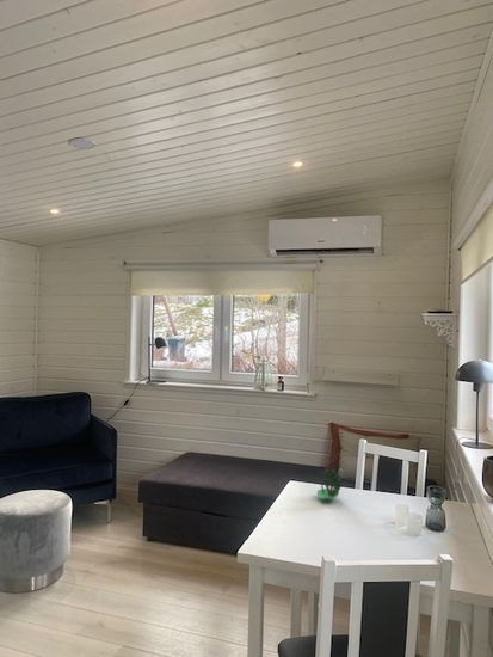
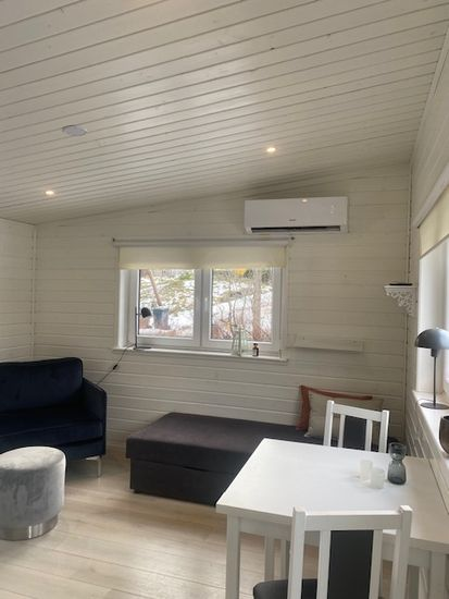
- succulent plant [315,458,343,499]
